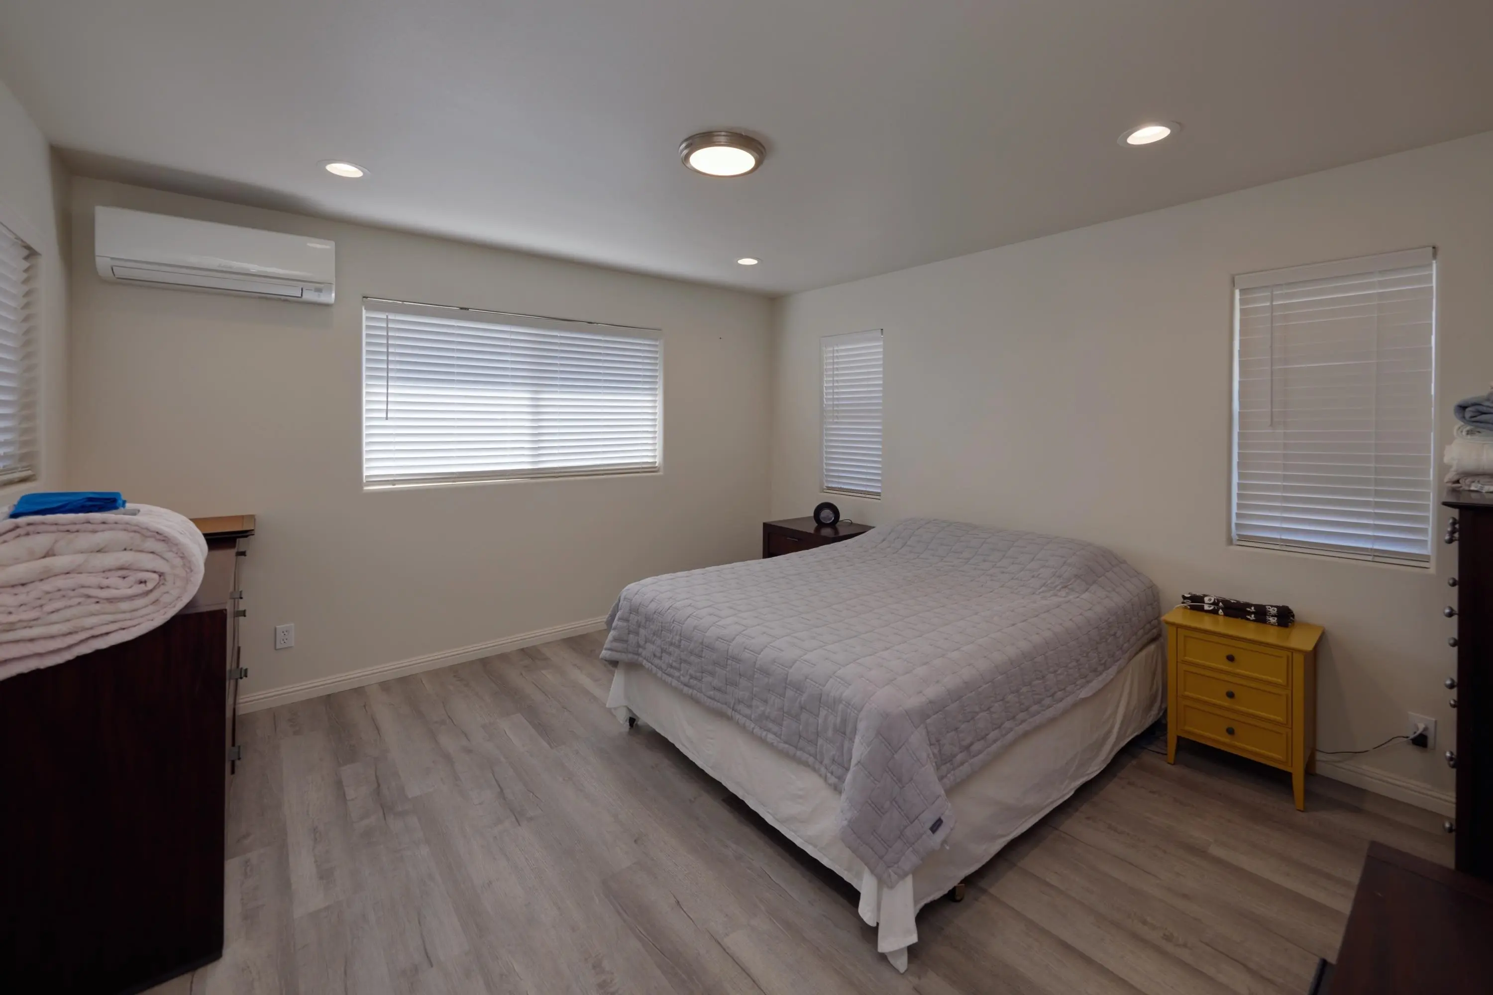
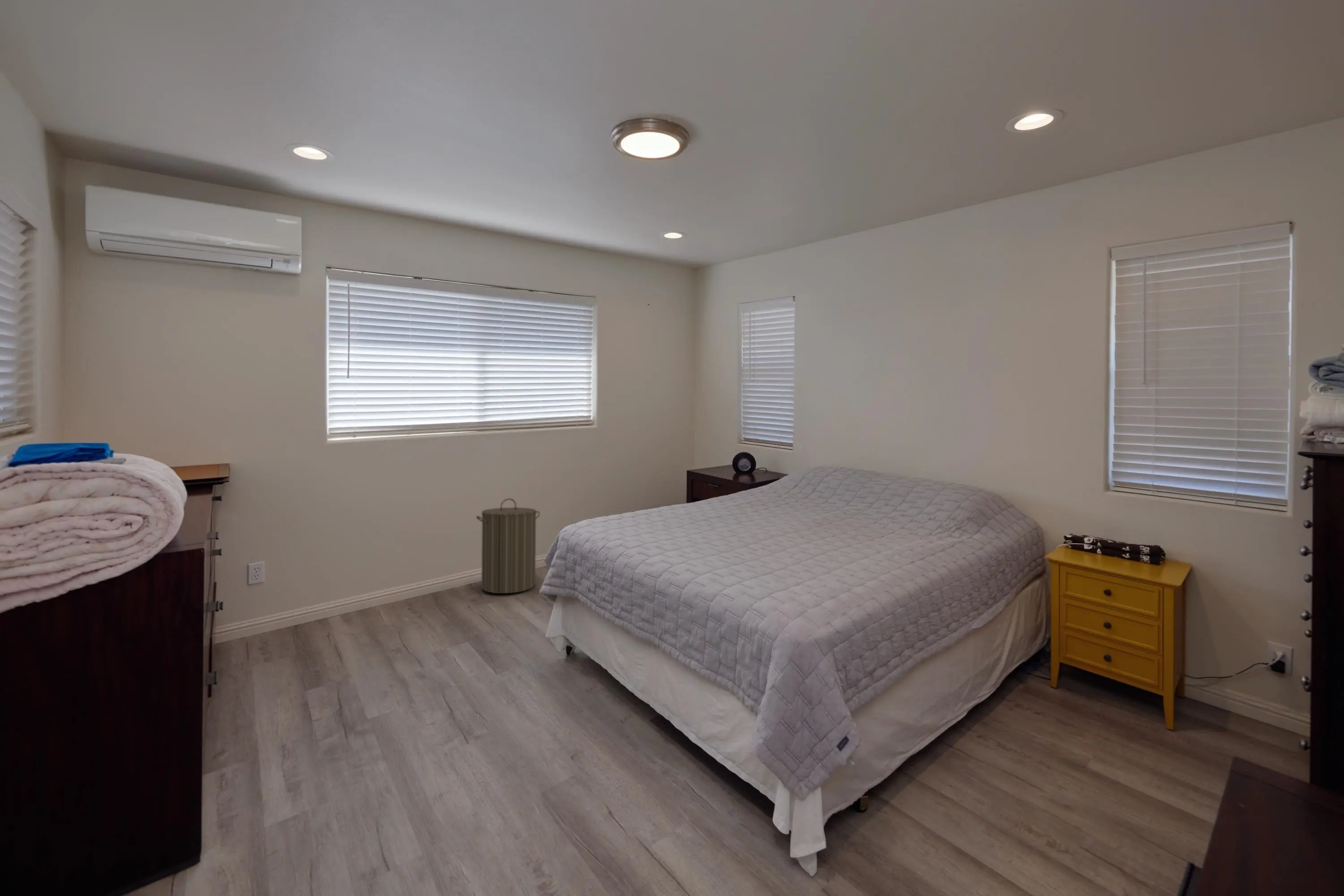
+ laundry hamper [476,498,540,594]
